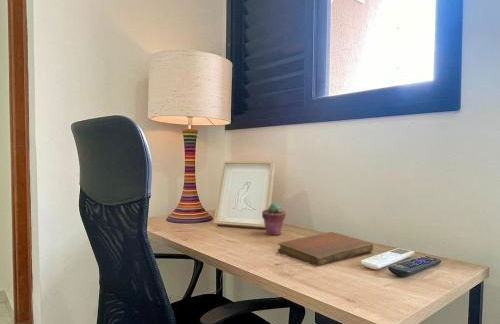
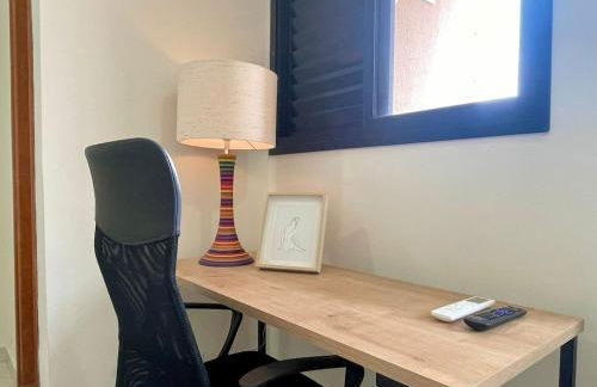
- notebook [277,231,374,267]
- potted succulent [261,202,287,236]
